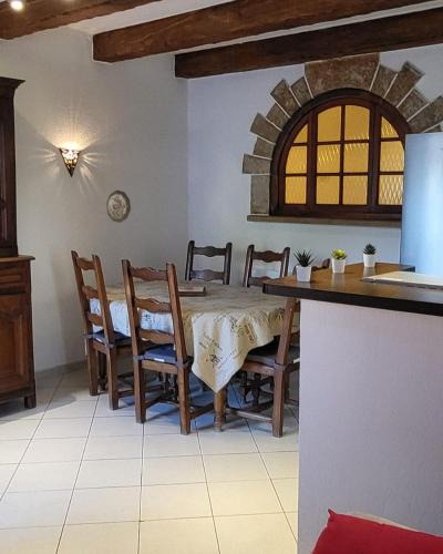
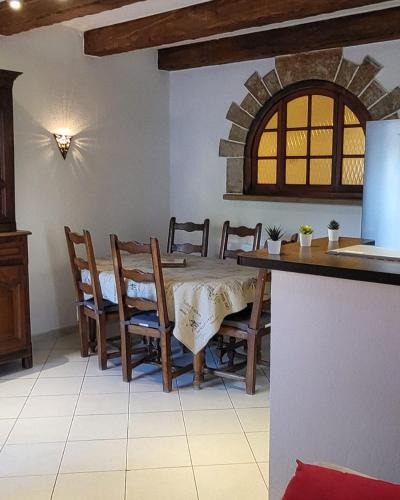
- decorative plate [105,189,132,224]
